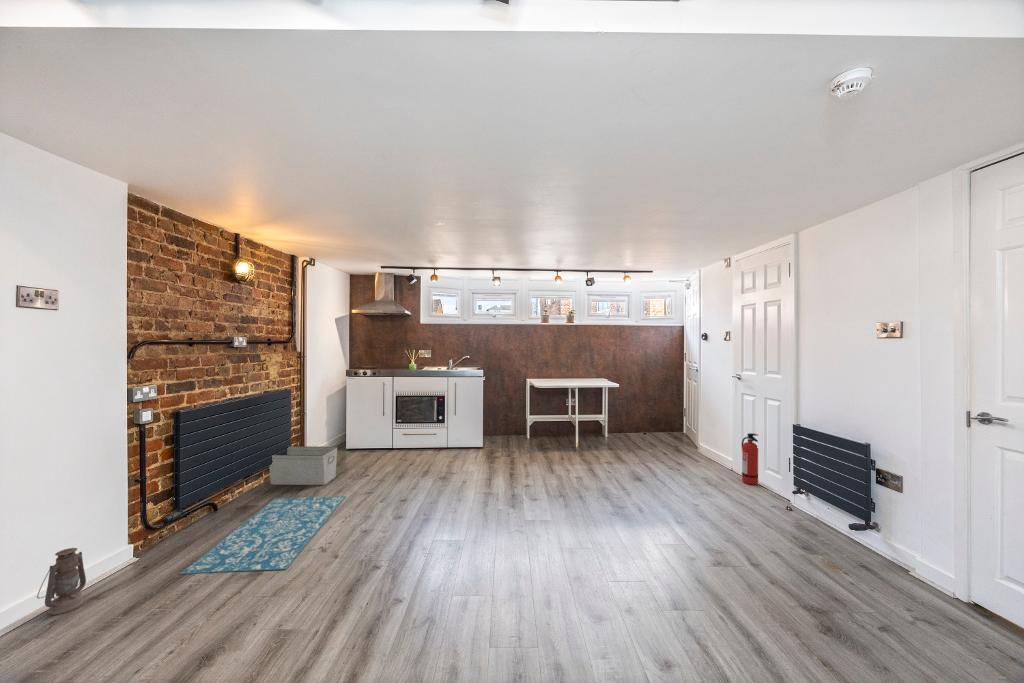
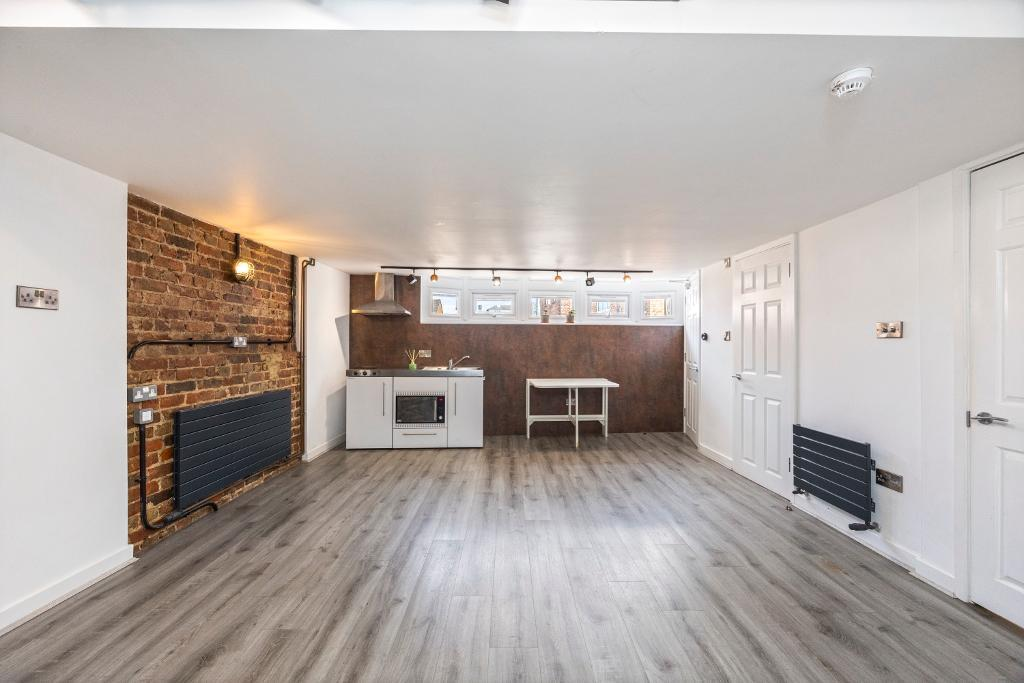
- storage bin [268,445,338,486]
- lantern [36,547,87,616]
- fire extinguisher [741,432,759,486]
- rug [179,495,346,575]
